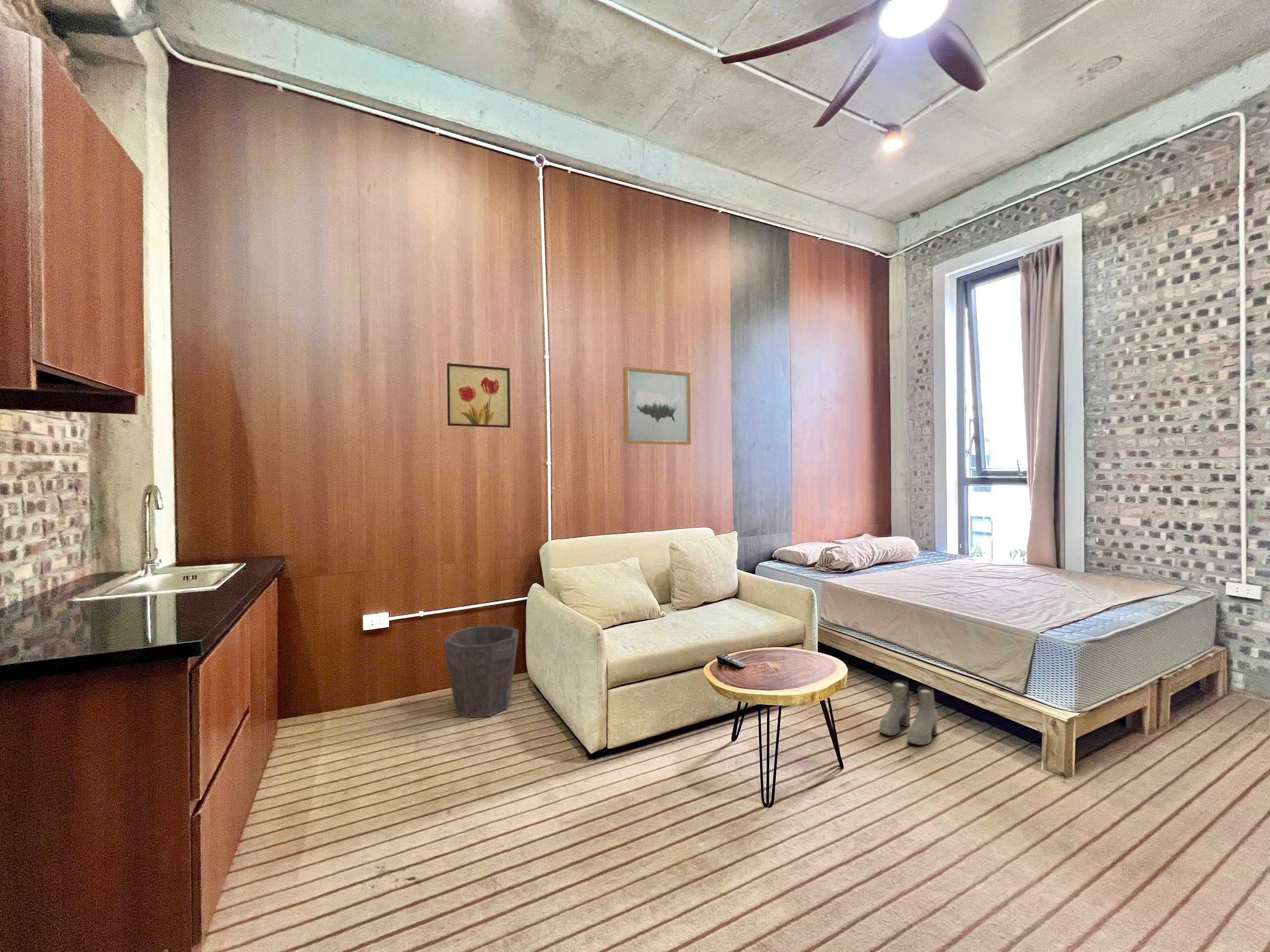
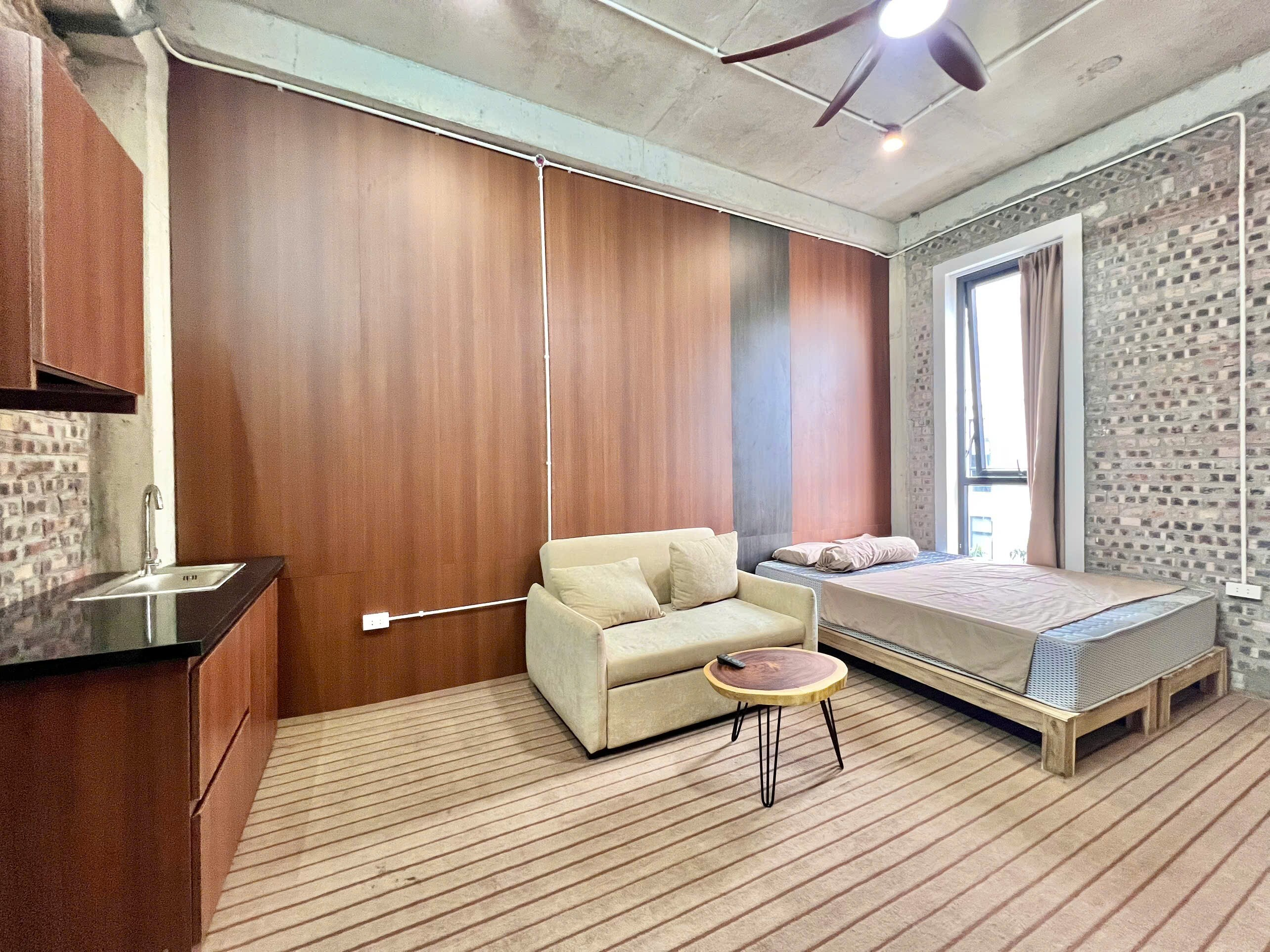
- waste bin [443,624,520,718]
- wall art [447,363,511,428]
- wall art [623,366,691,445]
- boots [879,680,938,745]
